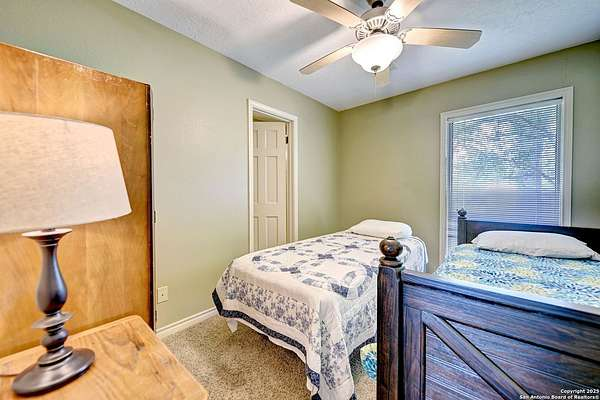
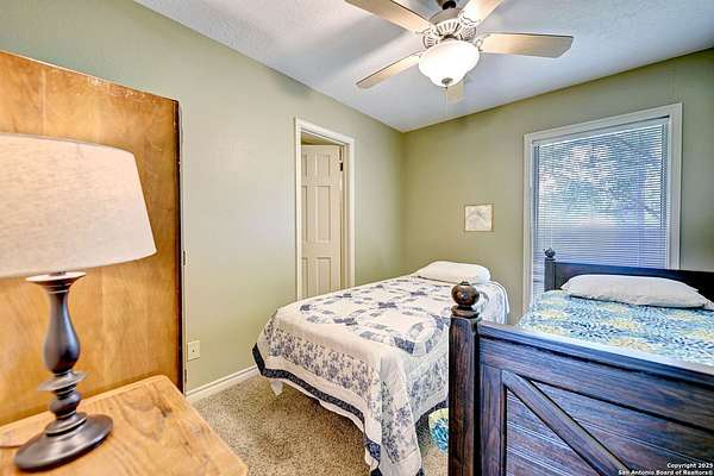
+ wall art [463,202,495,233]
